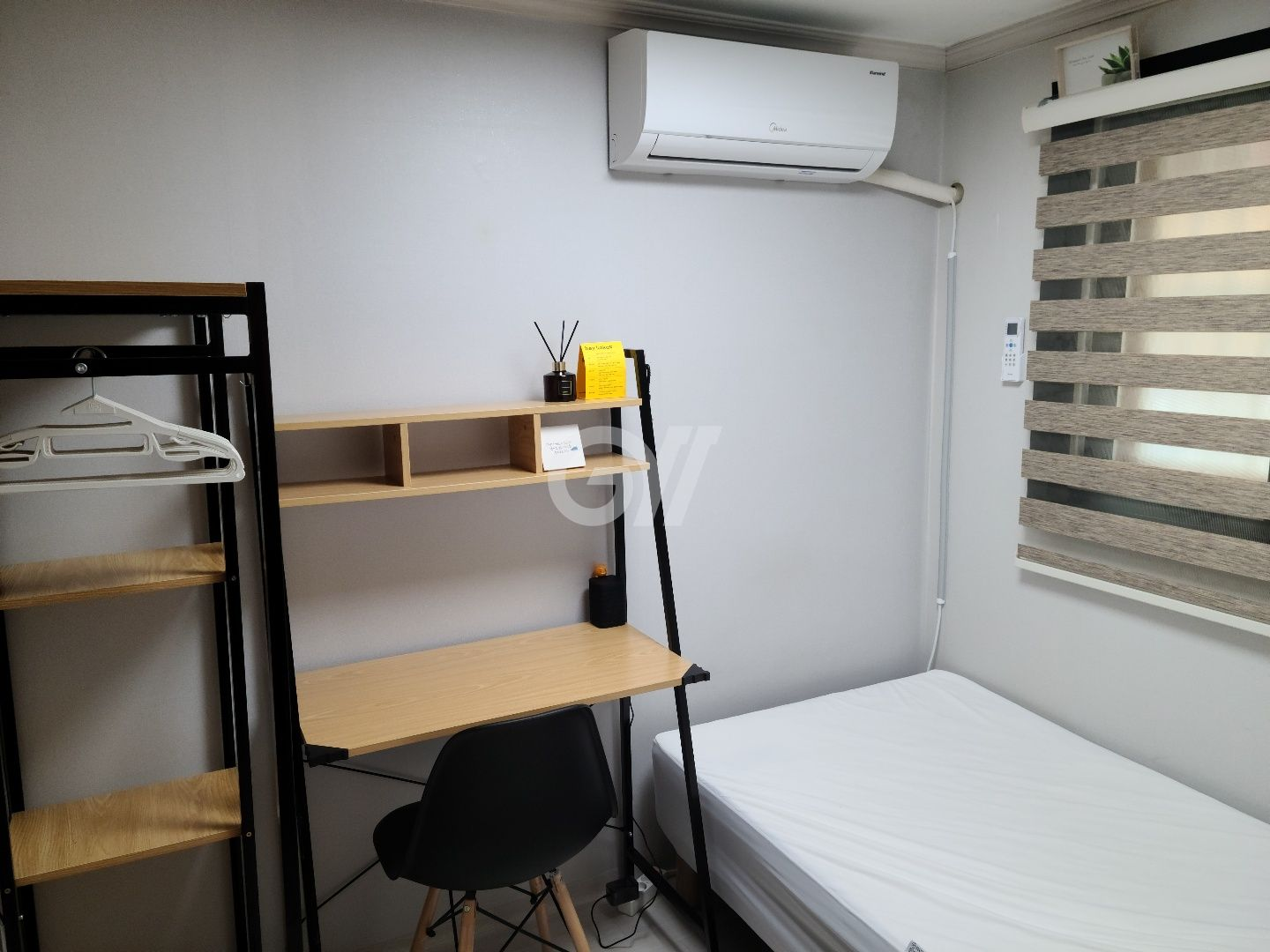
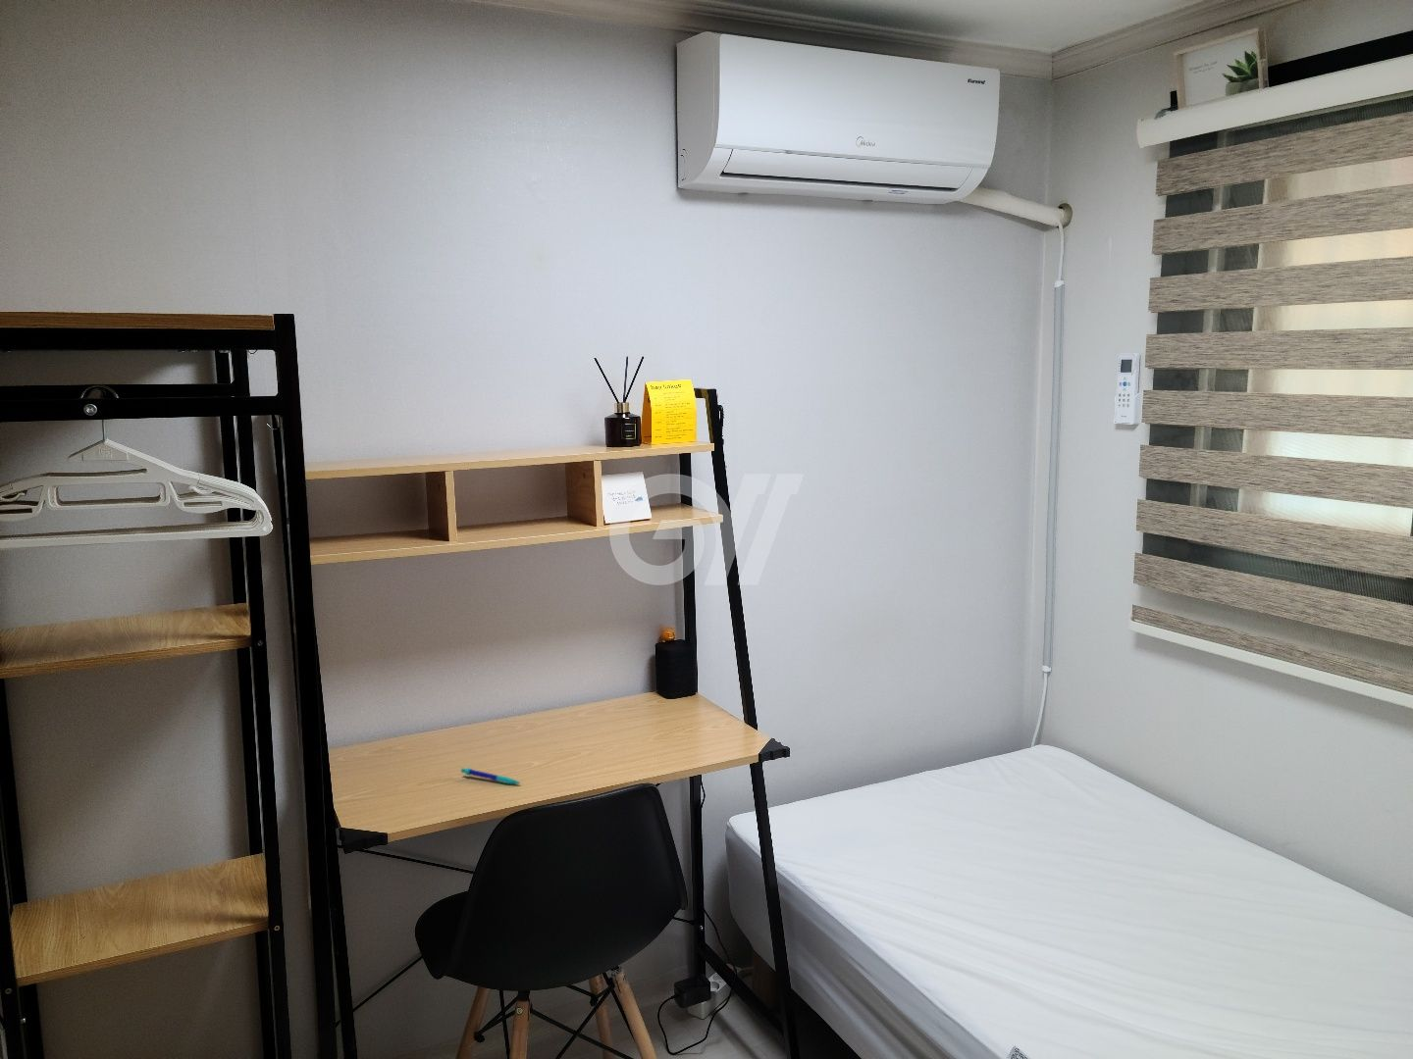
+ pen [461,766,521,785]
